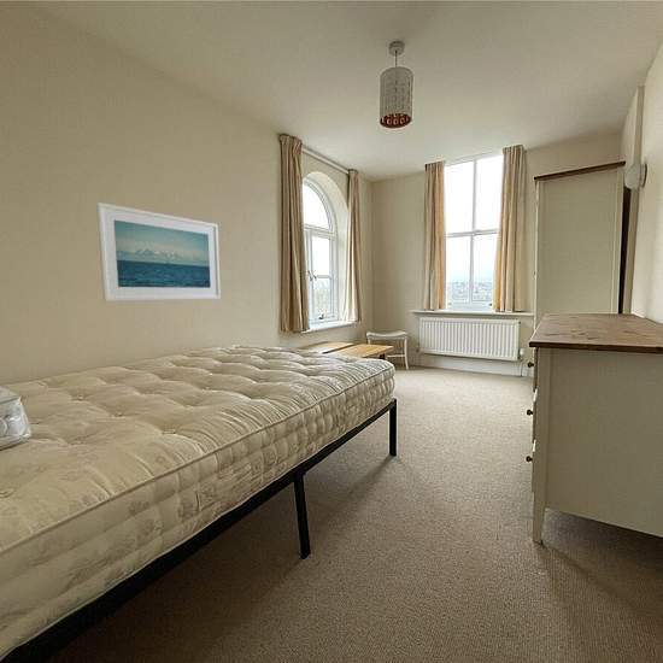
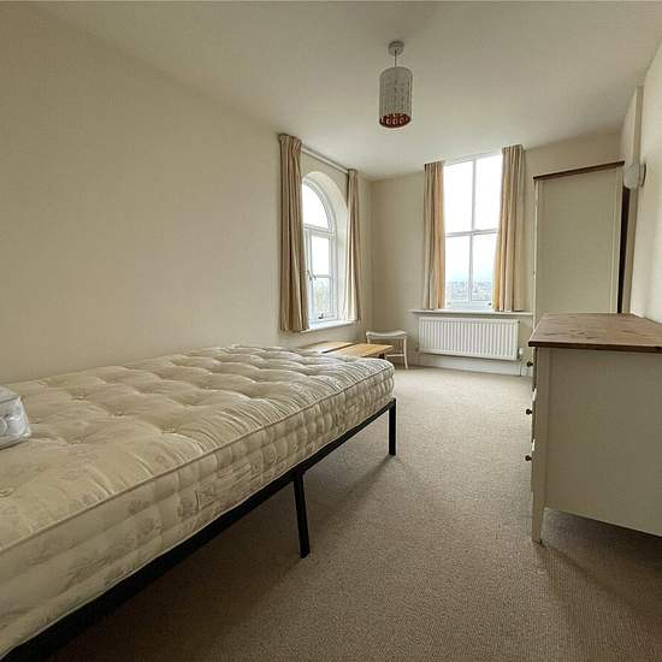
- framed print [95,201,222,303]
